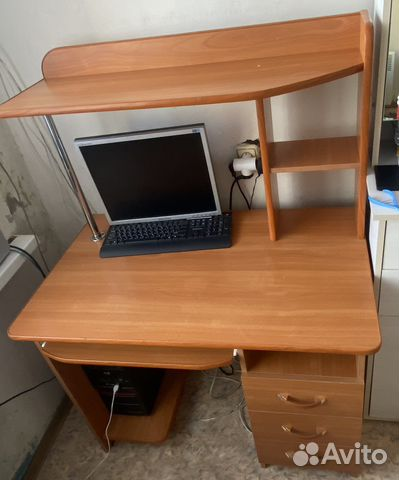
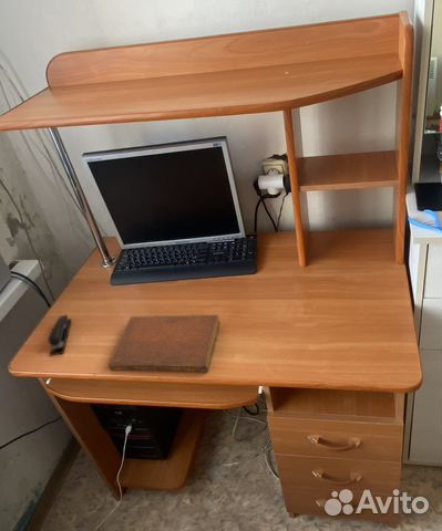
+ stapler [47,314,72,357]
+ notebook [107,313,222,374]
